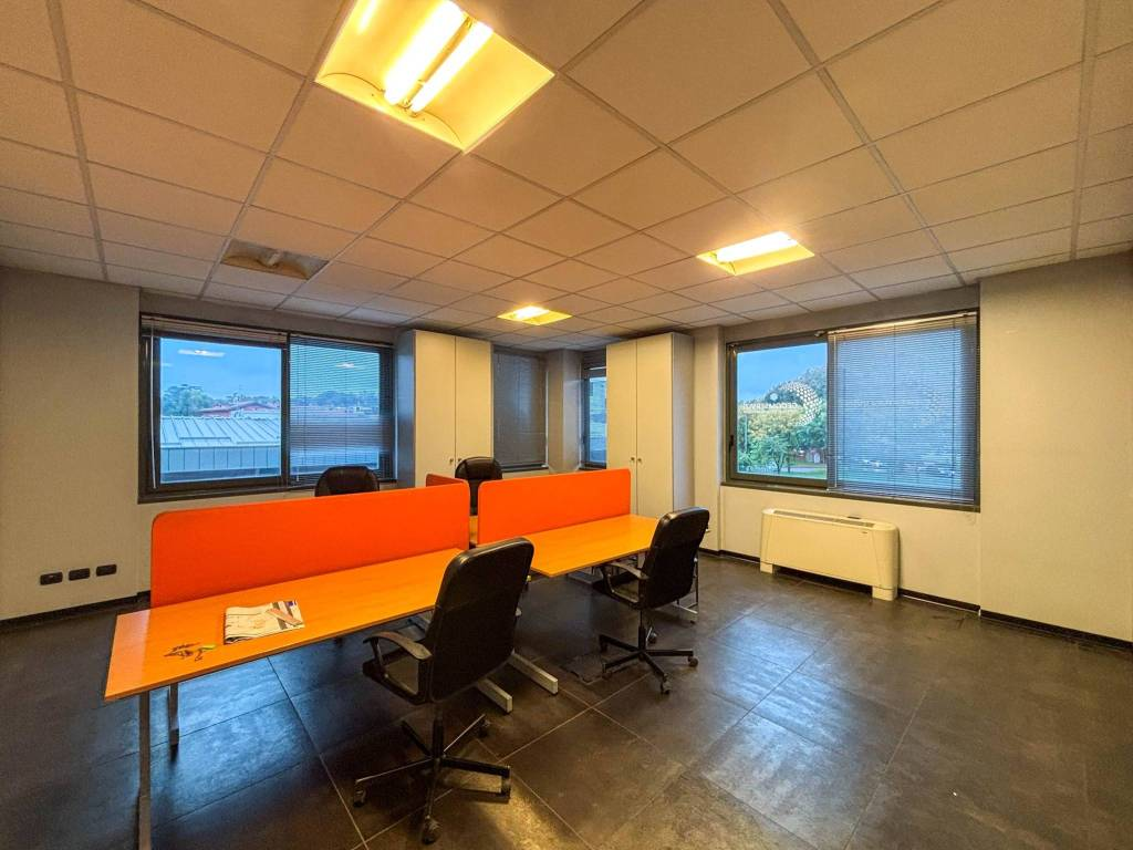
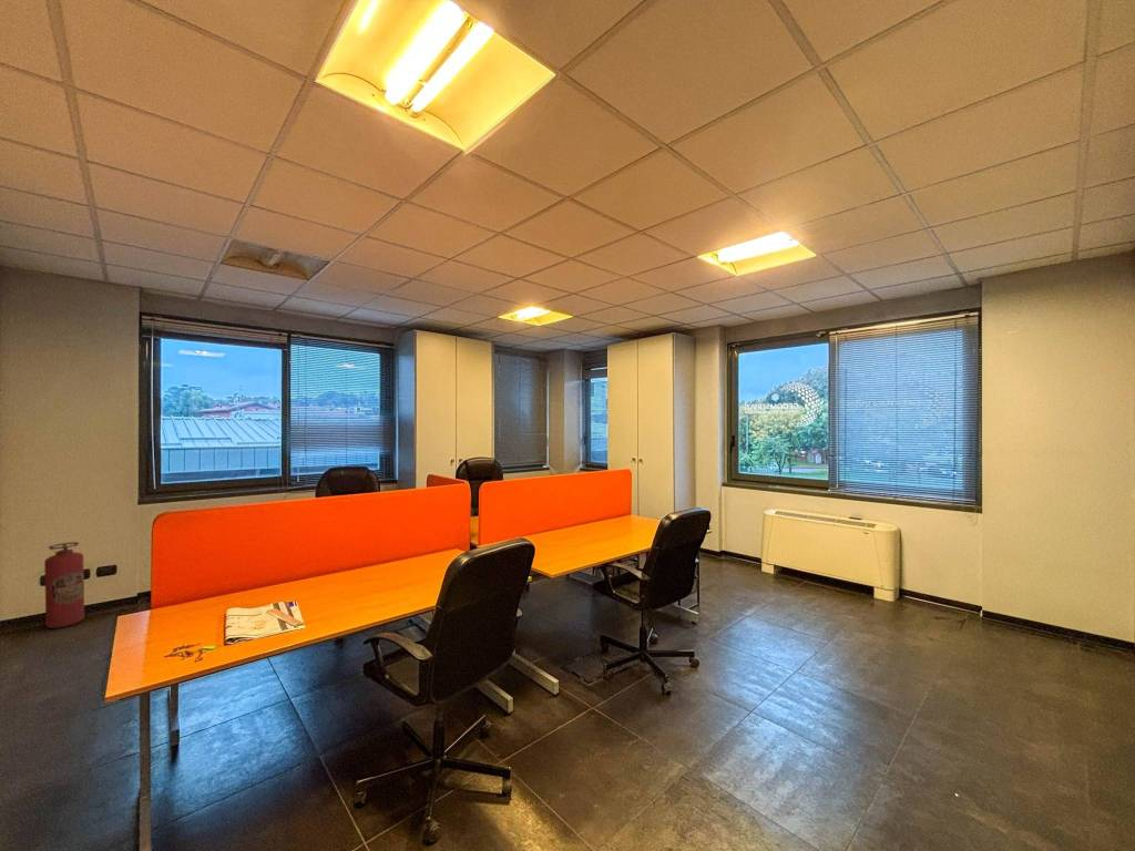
+ fire extinguisher [43,541,85,629]
